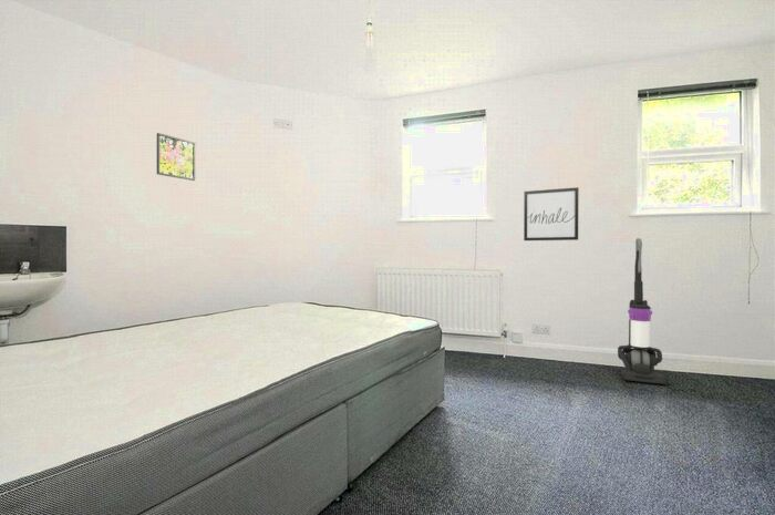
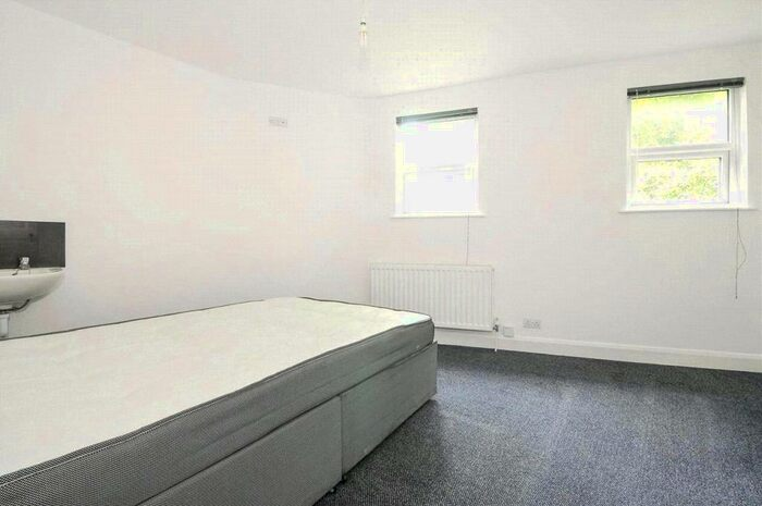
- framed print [156,132,196,182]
- wall art [523,186,580,241]
- vacuum cleaner [617,237,669,385]
